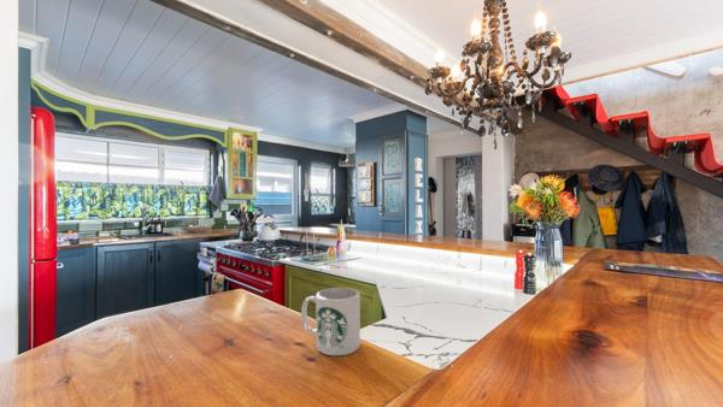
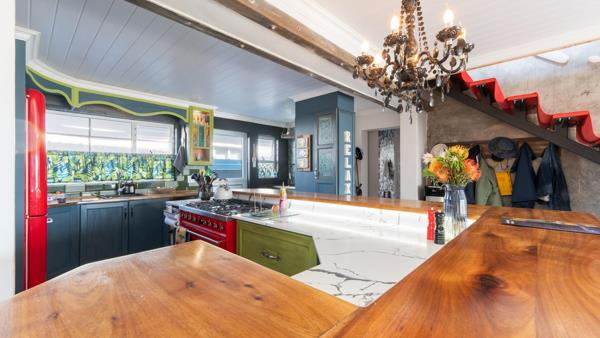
- mug [300,287,362,356]
